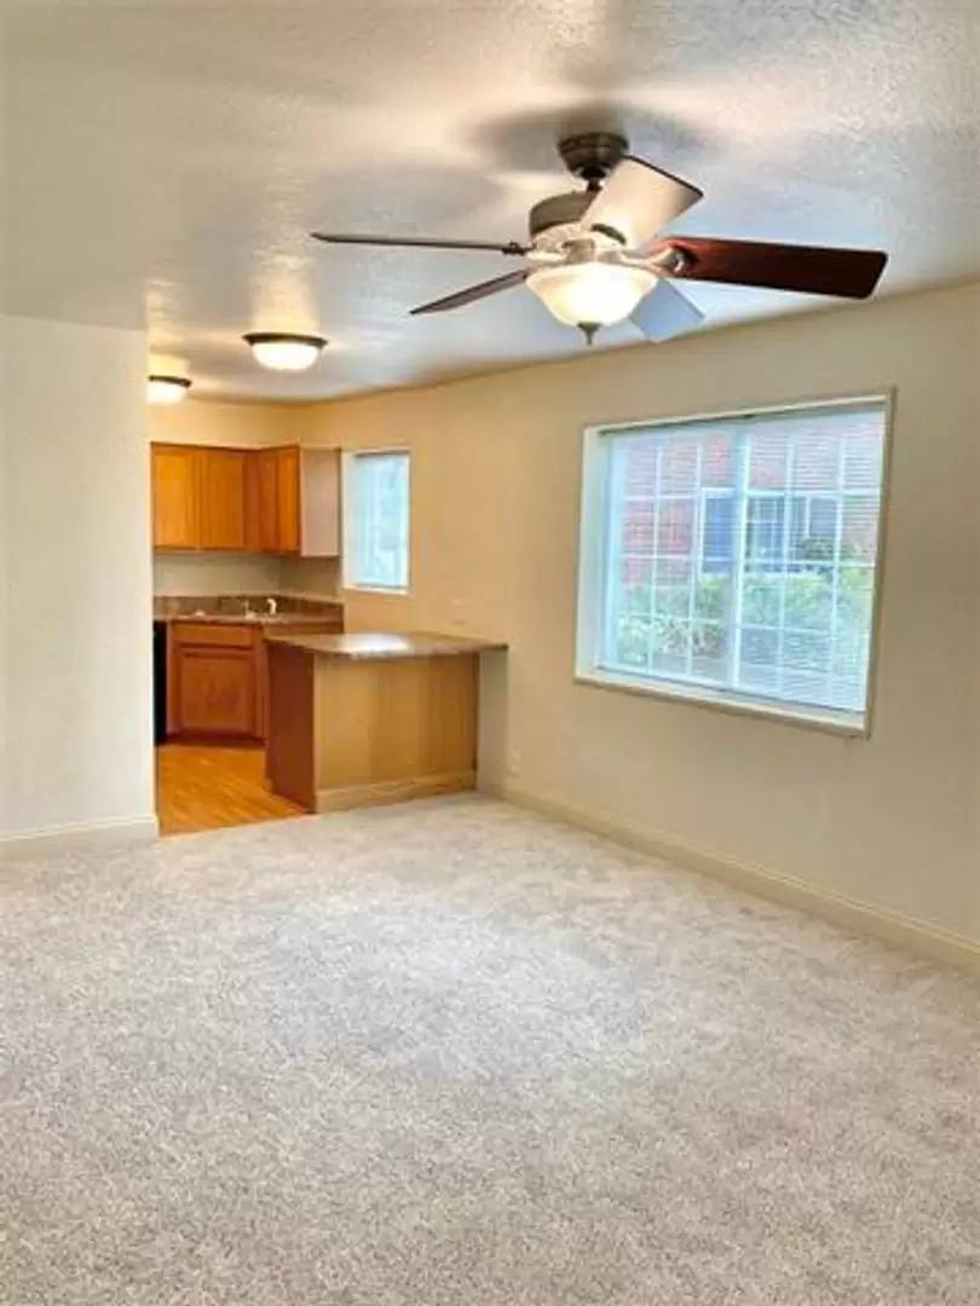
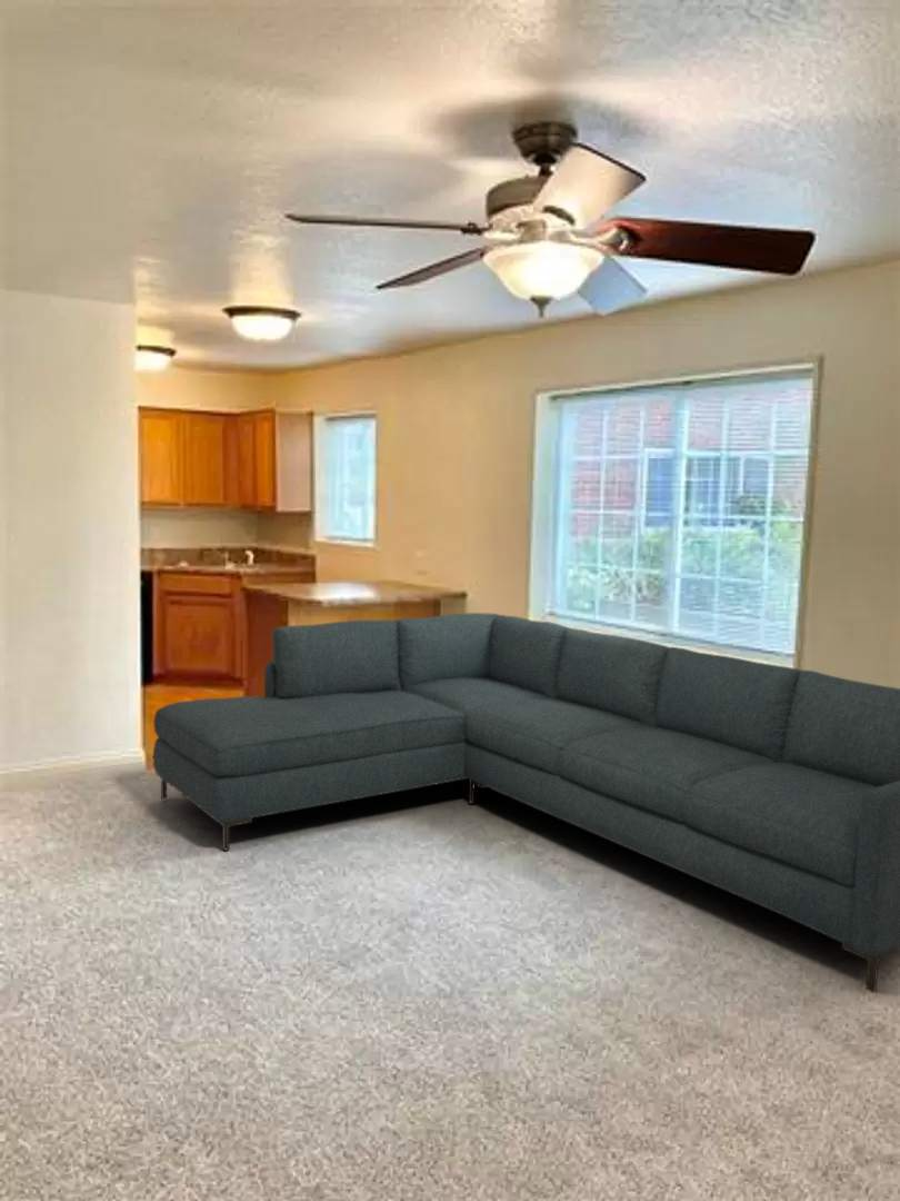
+ sofa [152,612,900,993]
